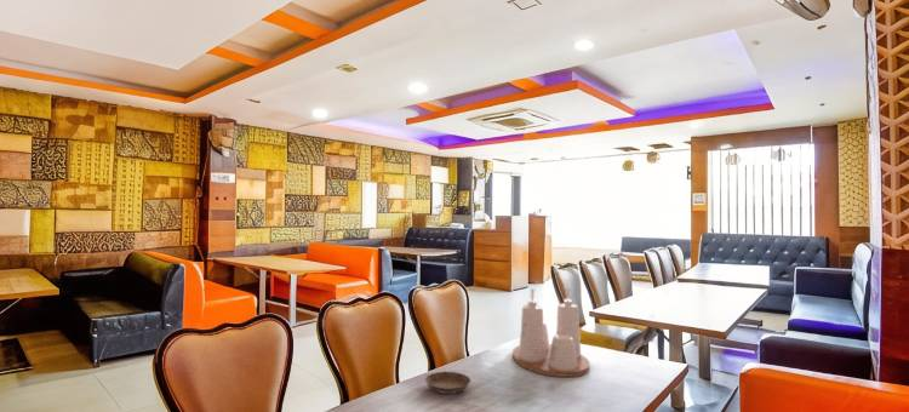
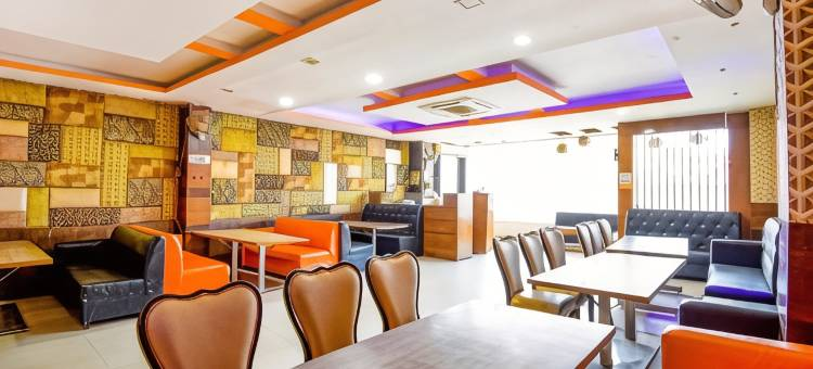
- condiment set [511,286,590,378]
- saucer [424,371,471,395]
